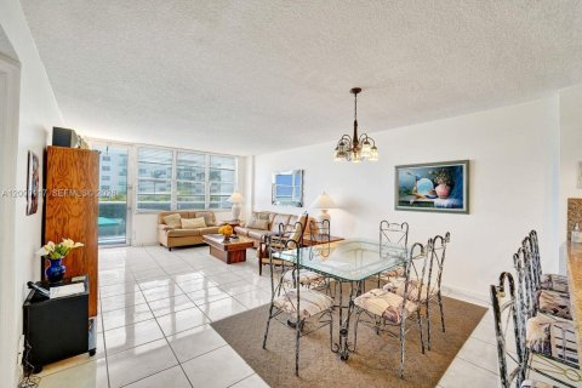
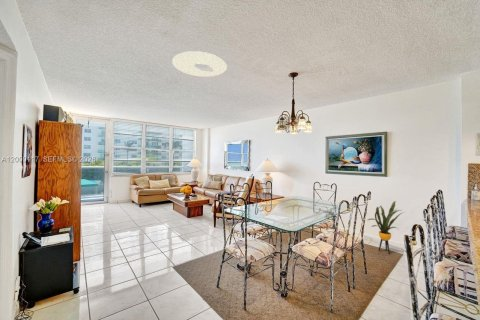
+ ceiling light [171,50,228,78]
+ house plant [367,200,405,255]
